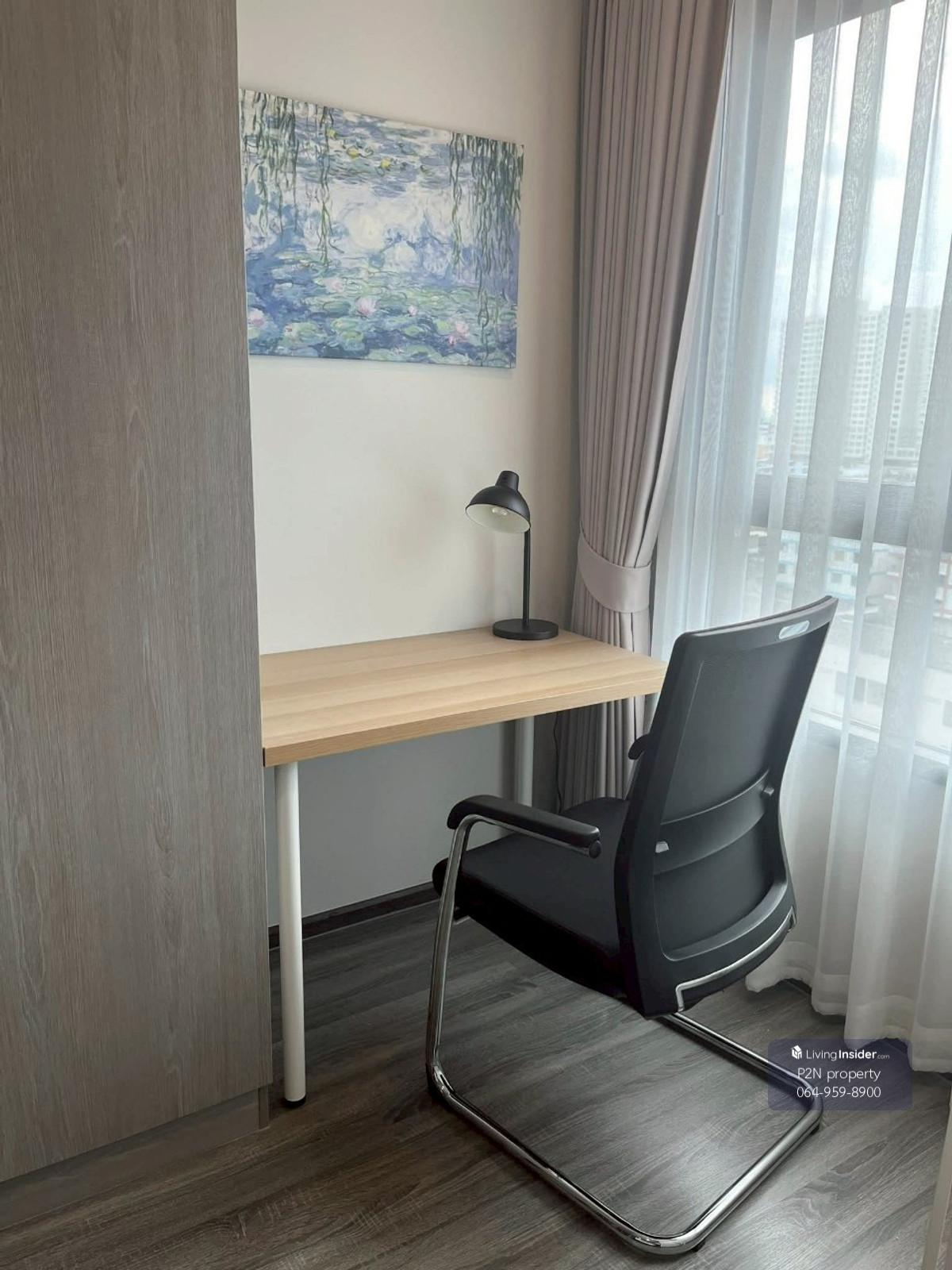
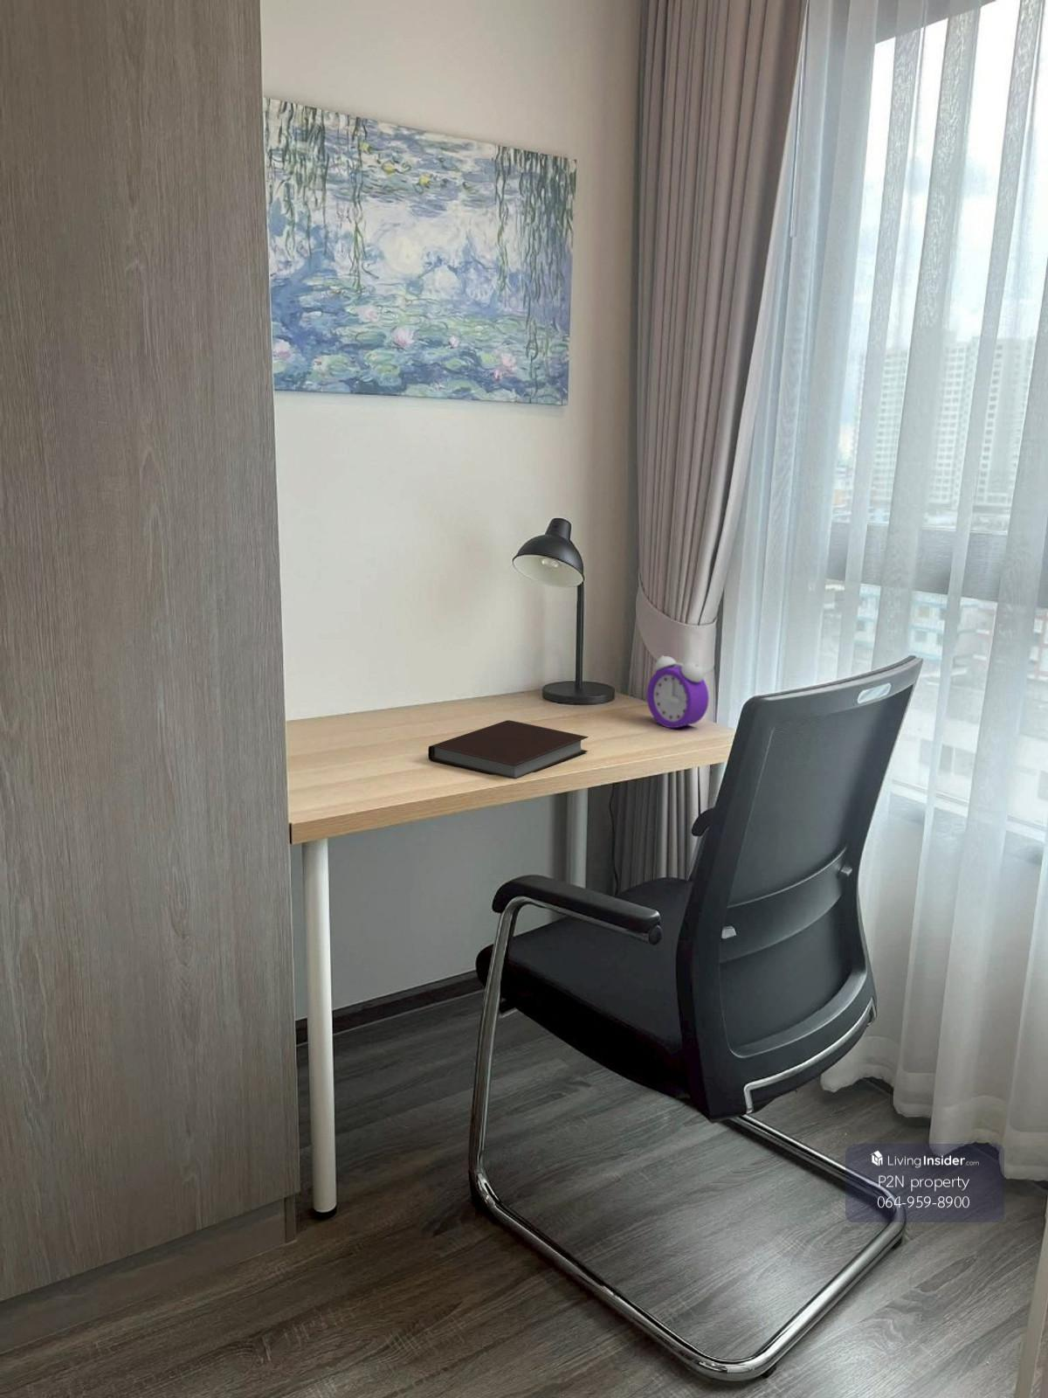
+ alarm clock [646,655,710,729]
+ notebook [427,719,590,780]
